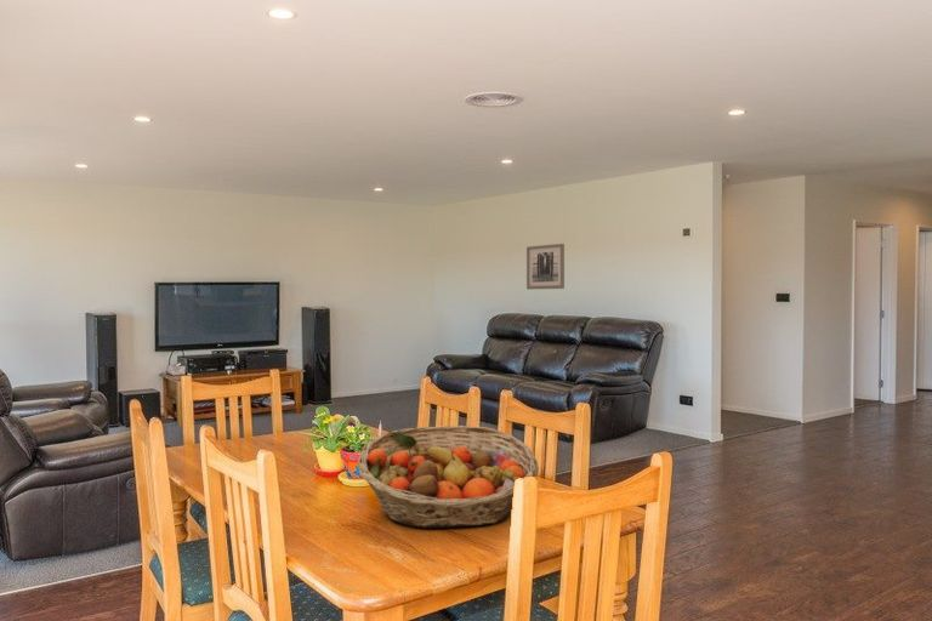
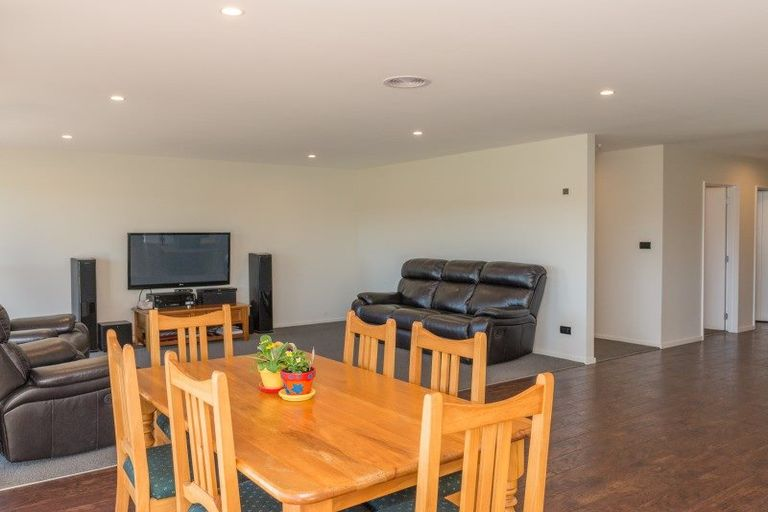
- wall art [525,243,566,291]
- fruit basket [357,425,540,529]
